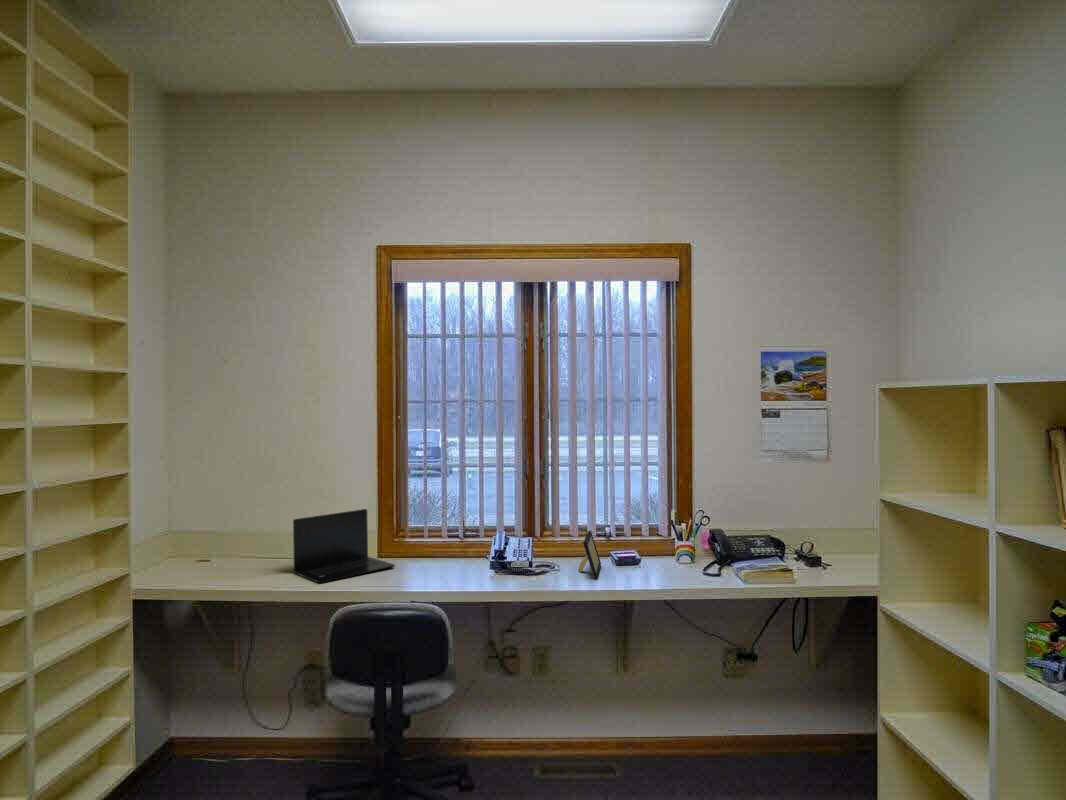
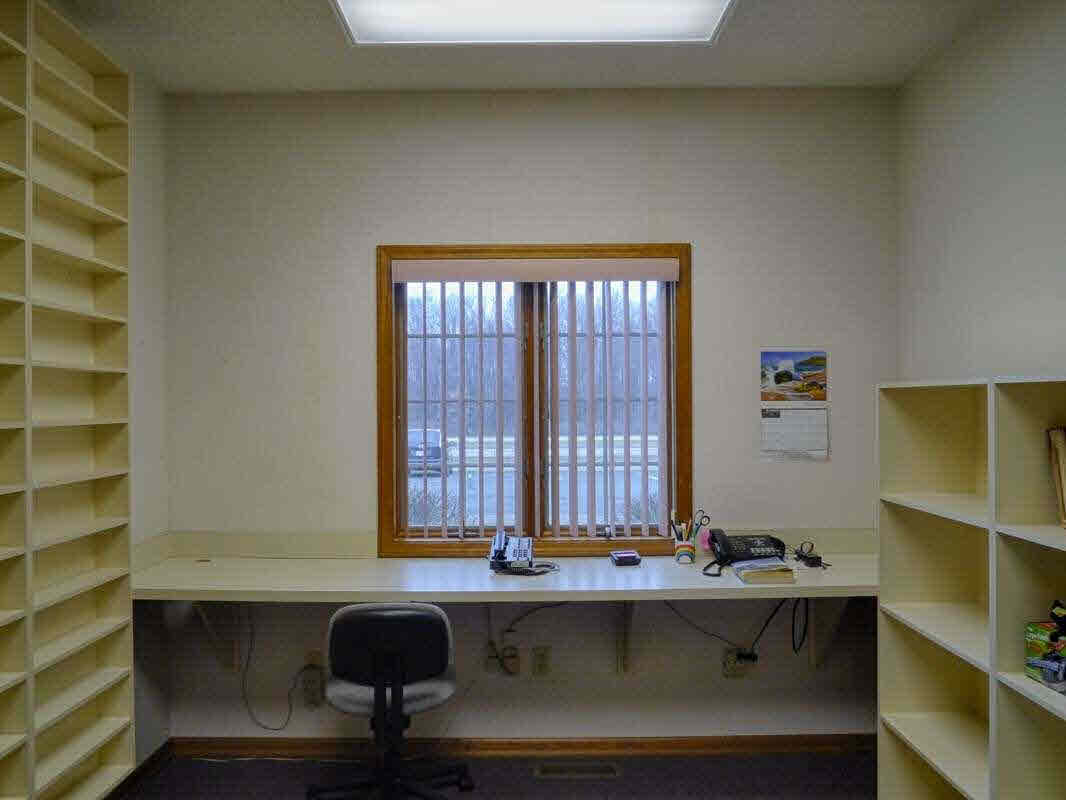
- laptop [292,508,396,584]
- picture frame [577,530,602,580]
